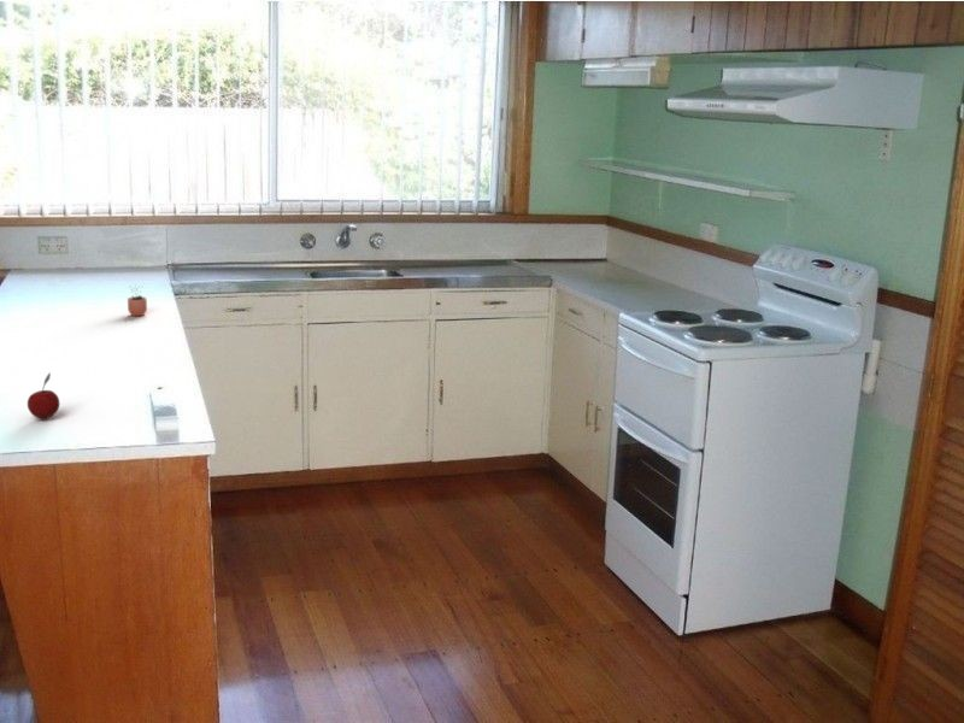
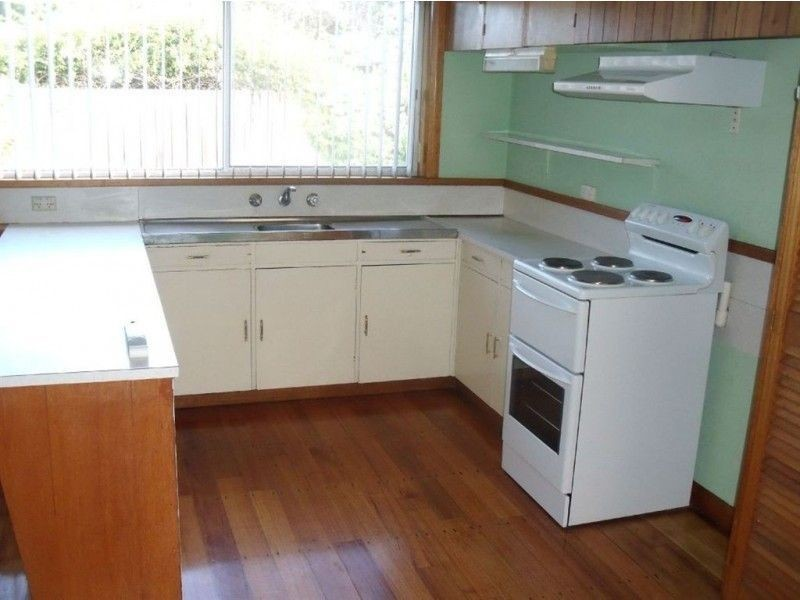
- fruit [27,372,60,419]
- cocoa [127,283,148,317]
